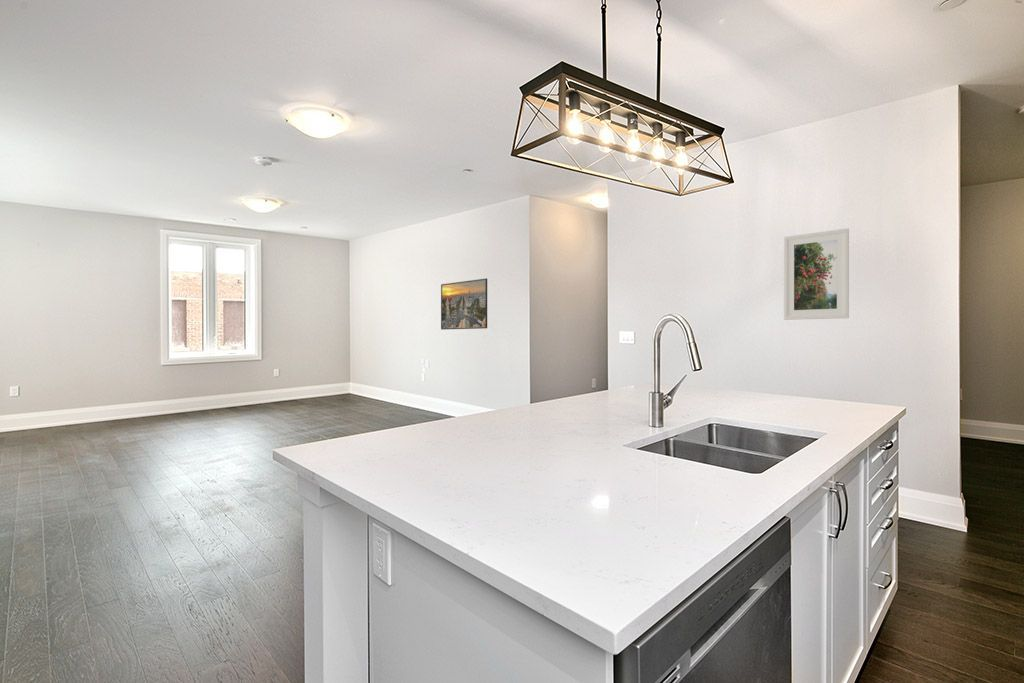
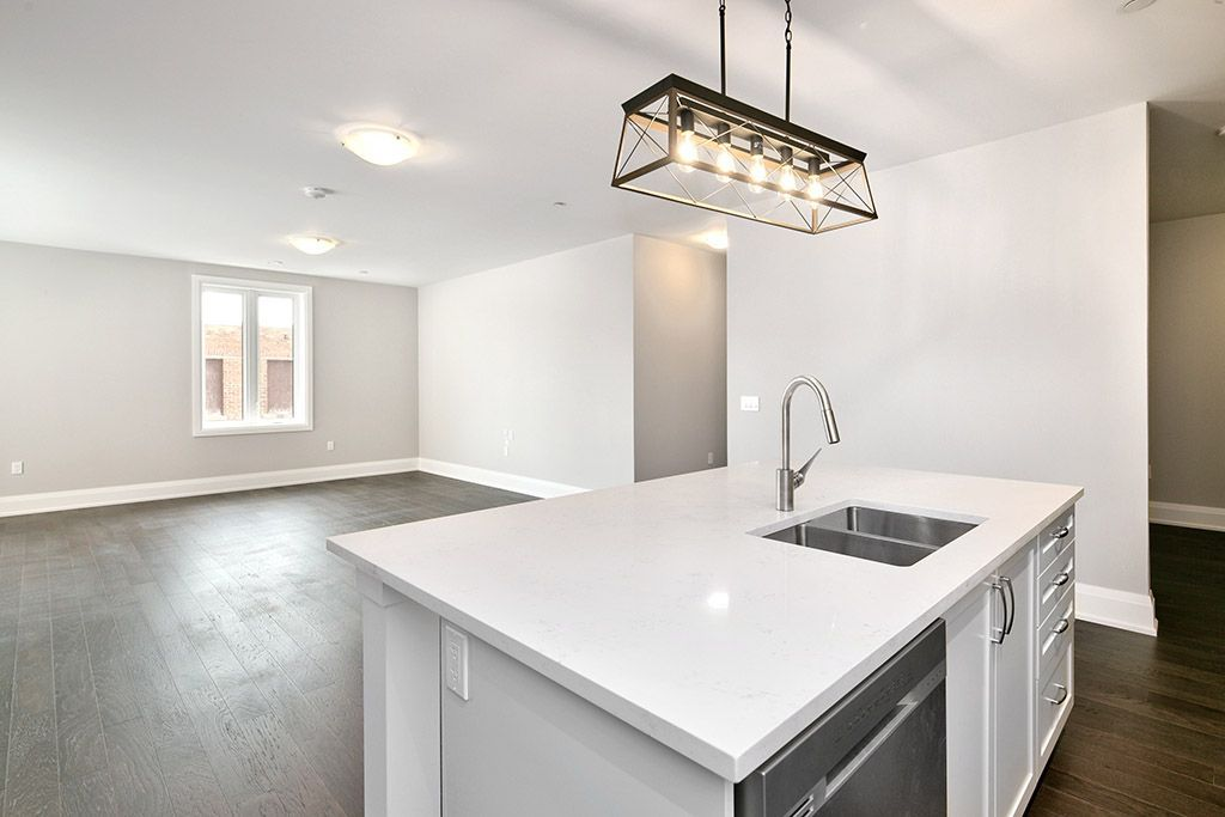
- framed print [783,227,850,321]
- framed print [440,277,488,331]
